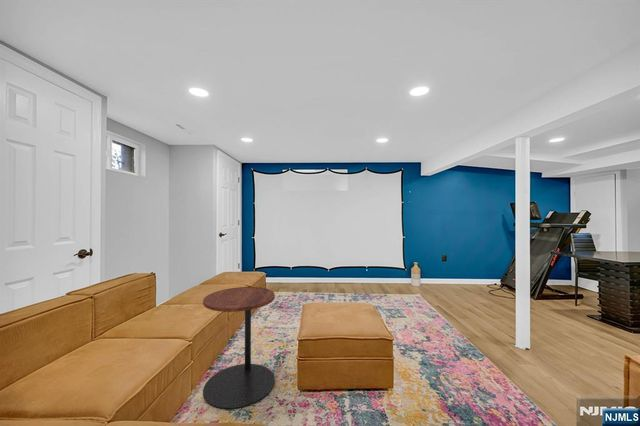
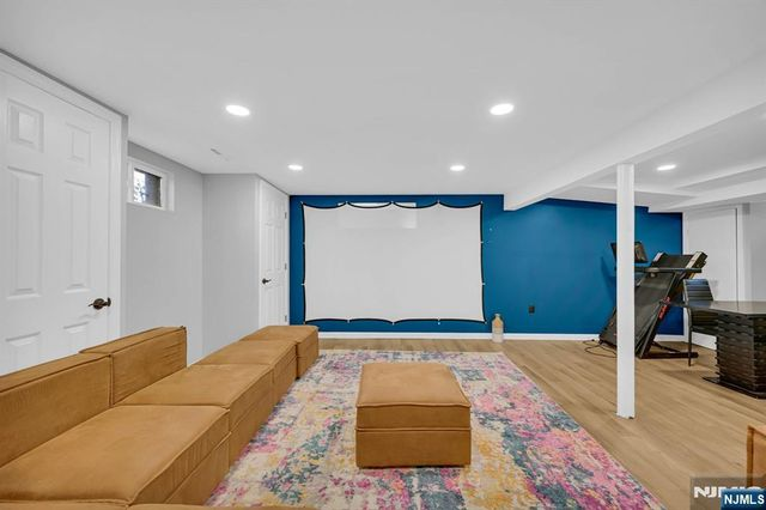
- side table [202,286,276,410]
